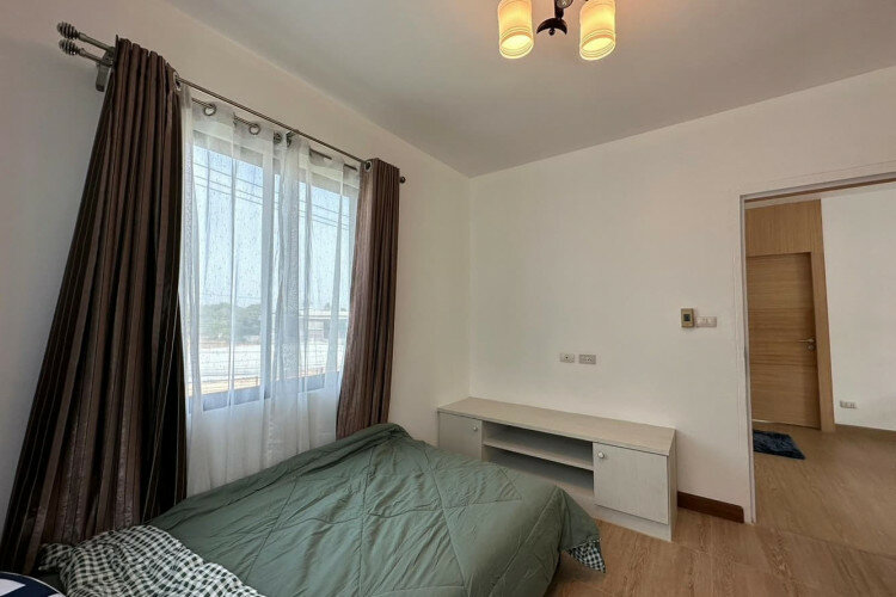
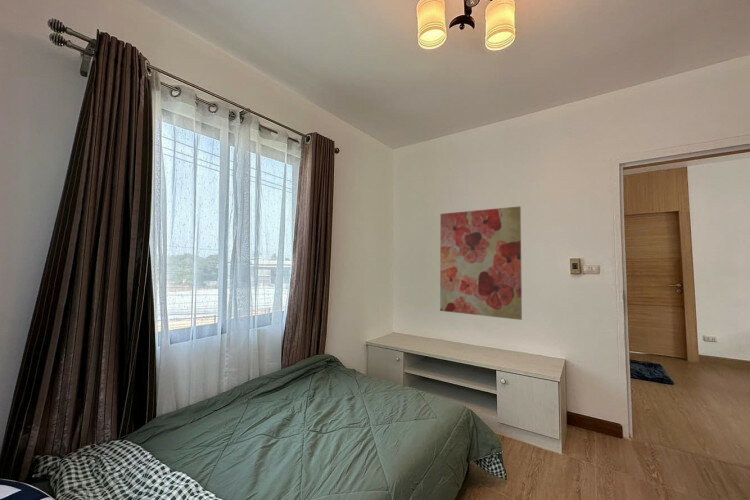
+ wall art [439,205,523,321]
